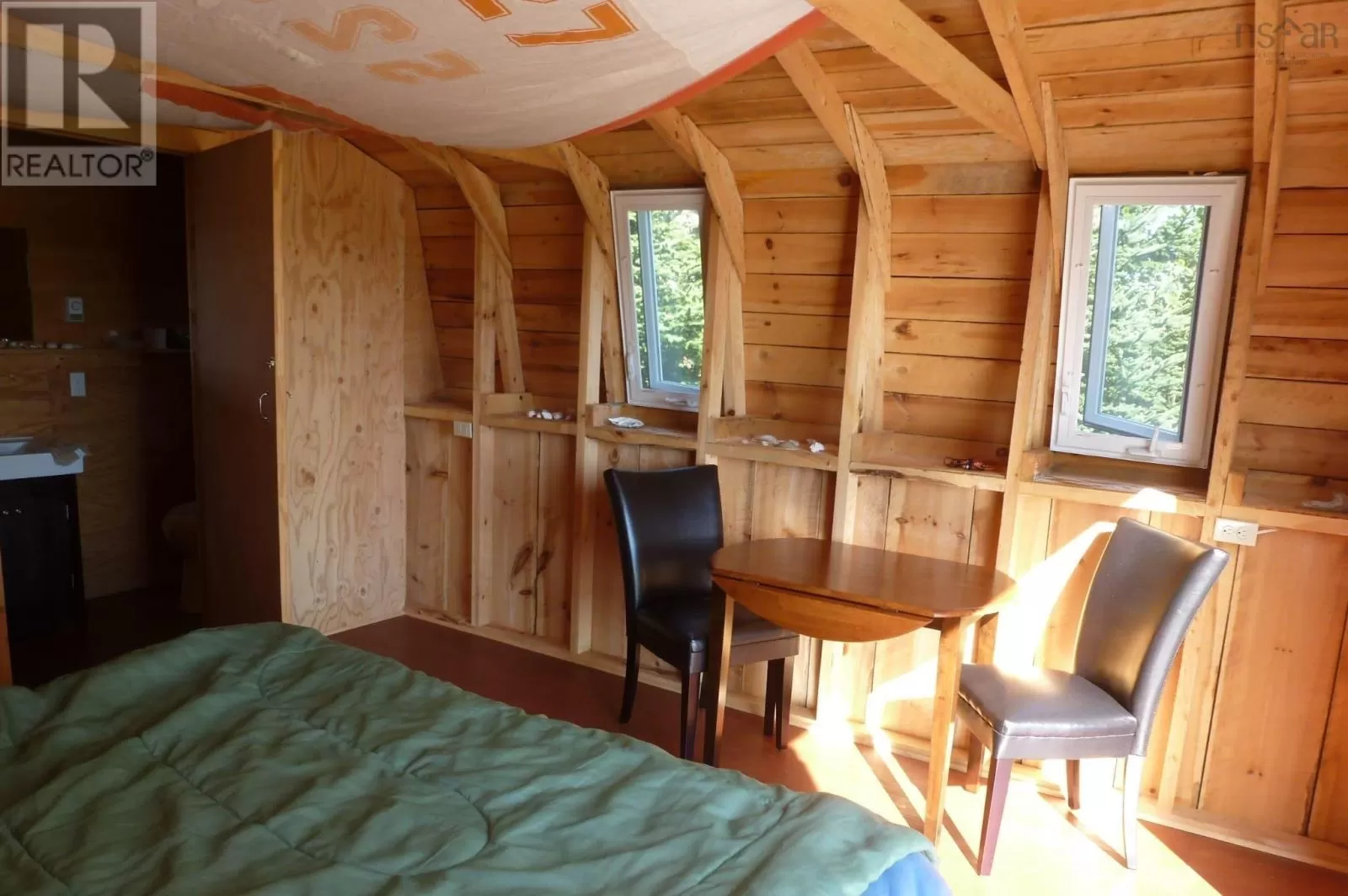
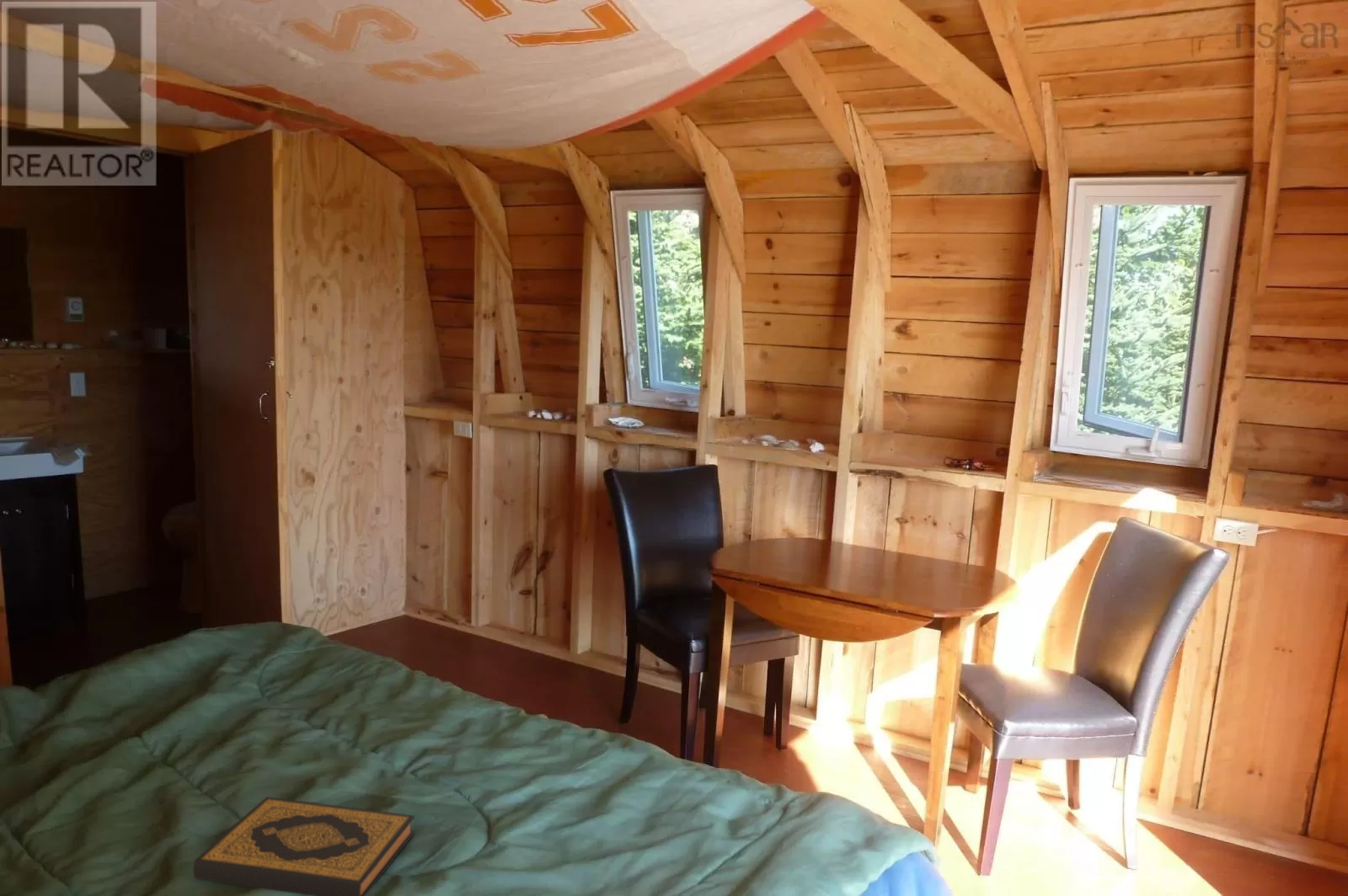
+ hardback book [192,796,415,896]
